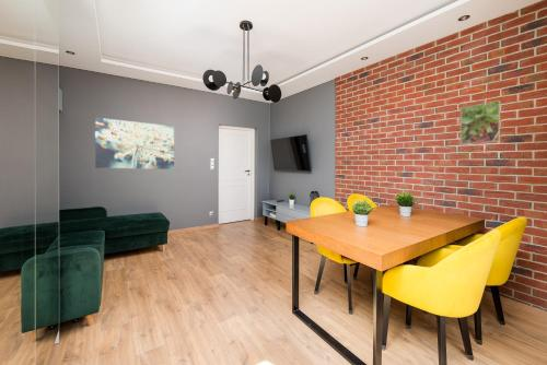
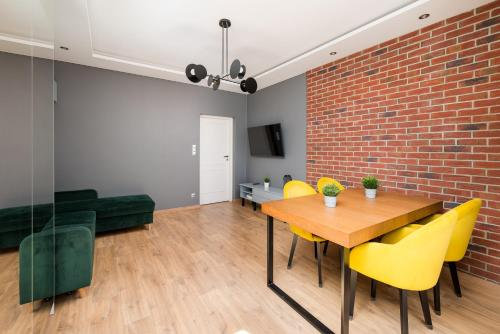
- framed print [459,99,502,145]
- wall art [94,117,175,170]
